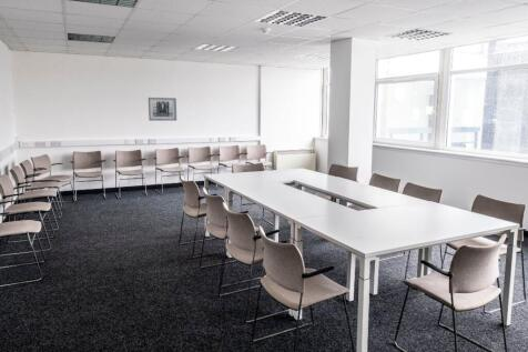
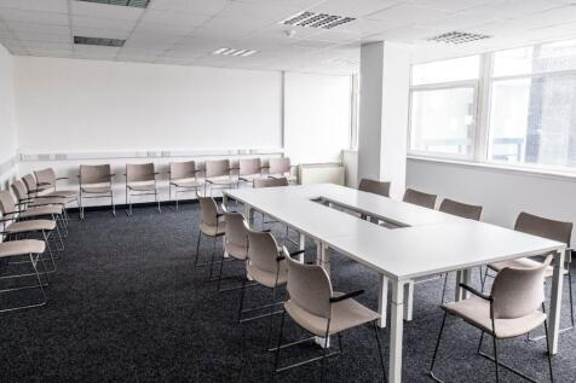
- wall art [148,97,177,122]
